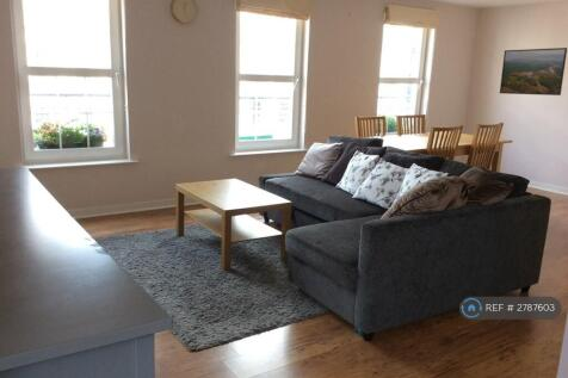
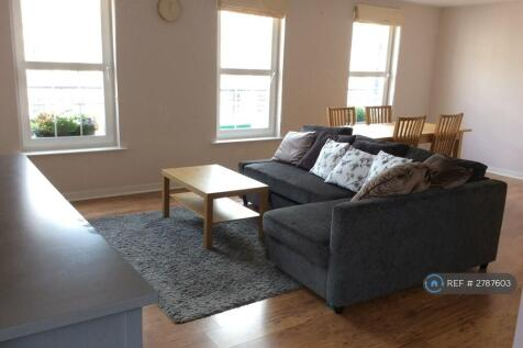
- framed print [499,47,568,97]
